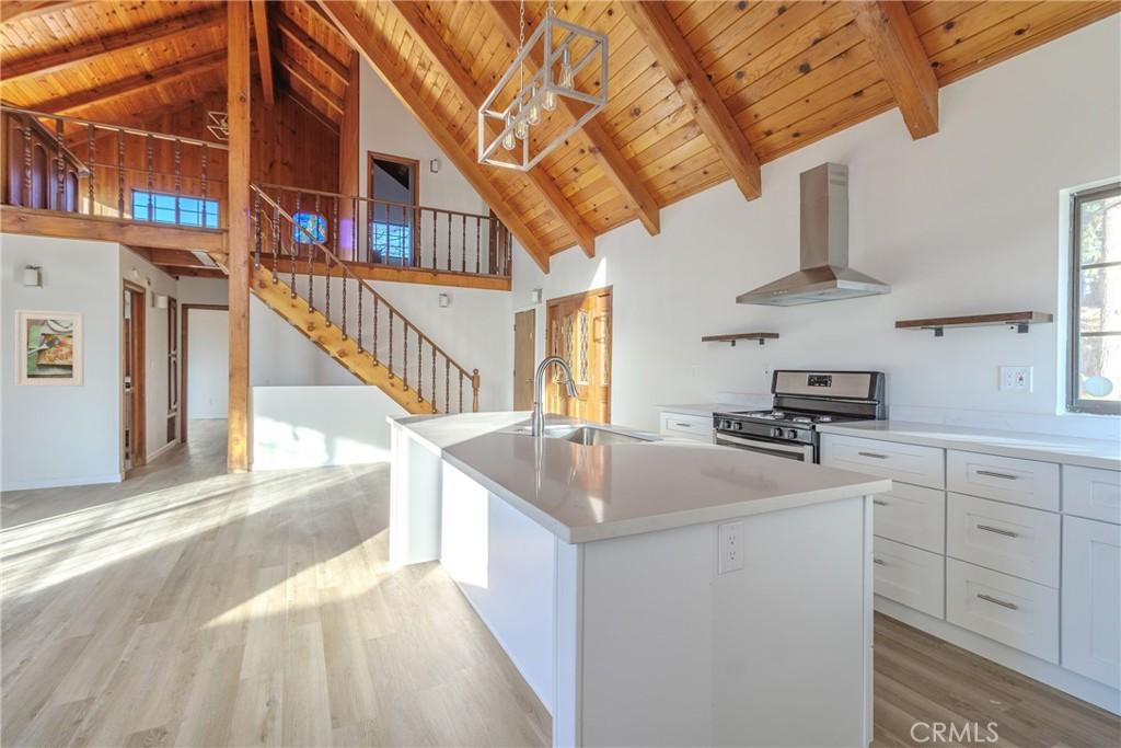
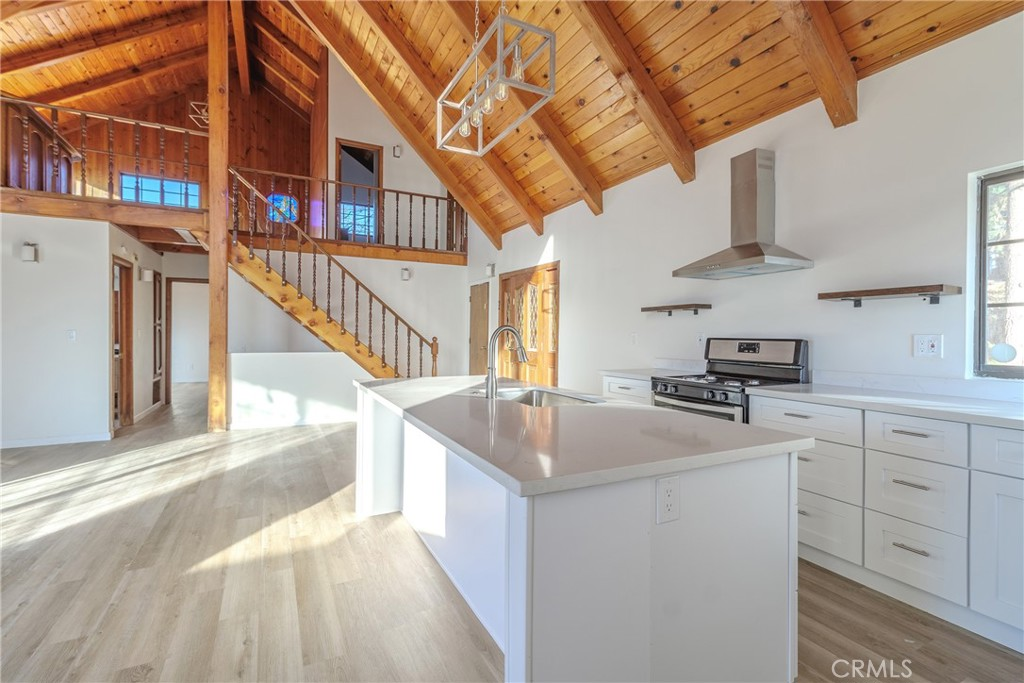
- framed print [14,309,85,388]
